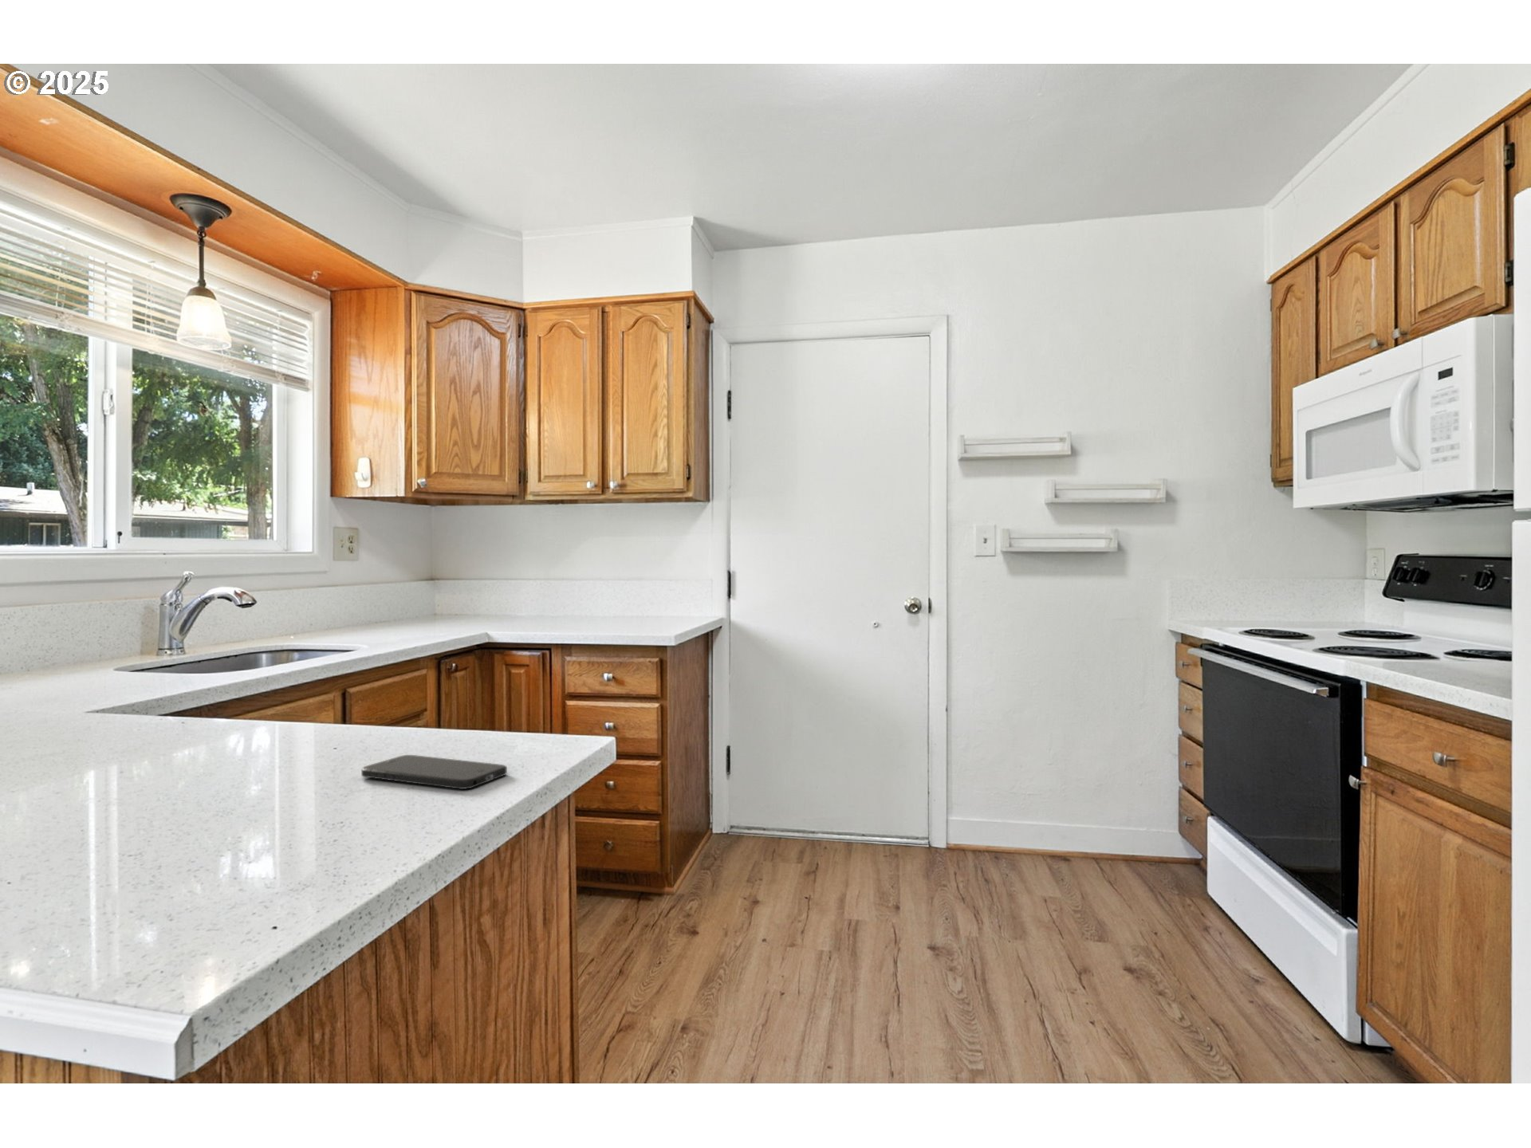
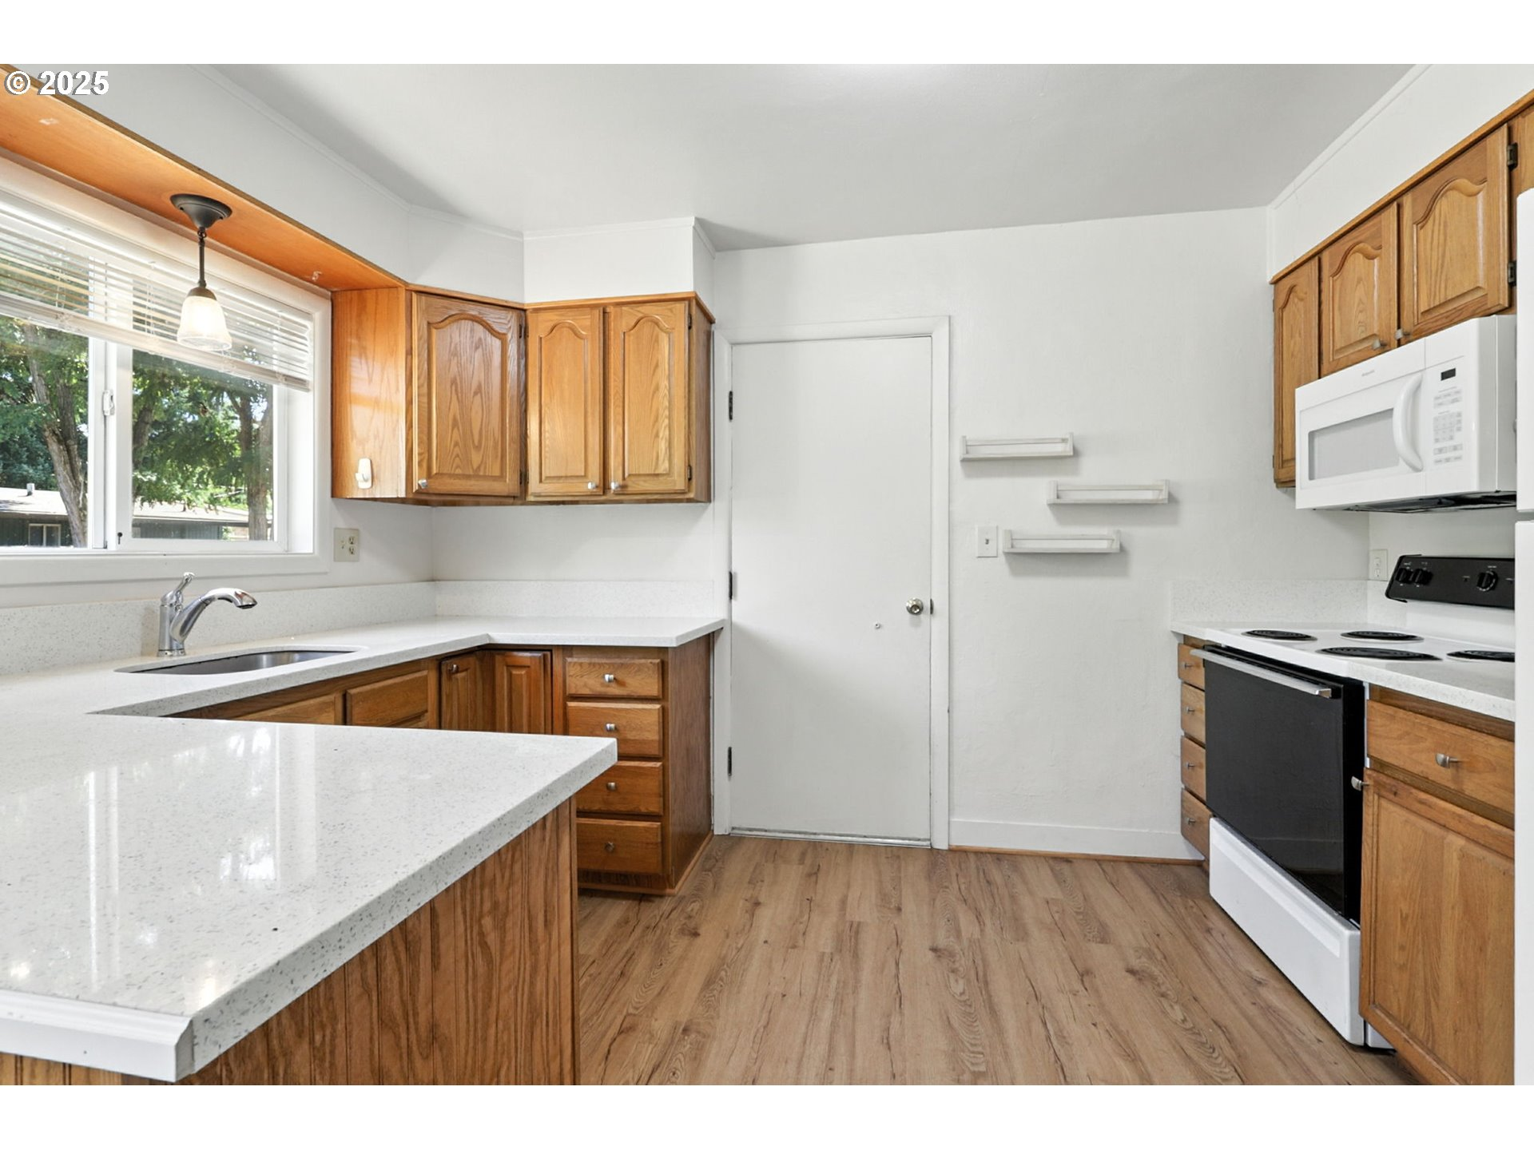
- smartphone [360,754,508,790]
